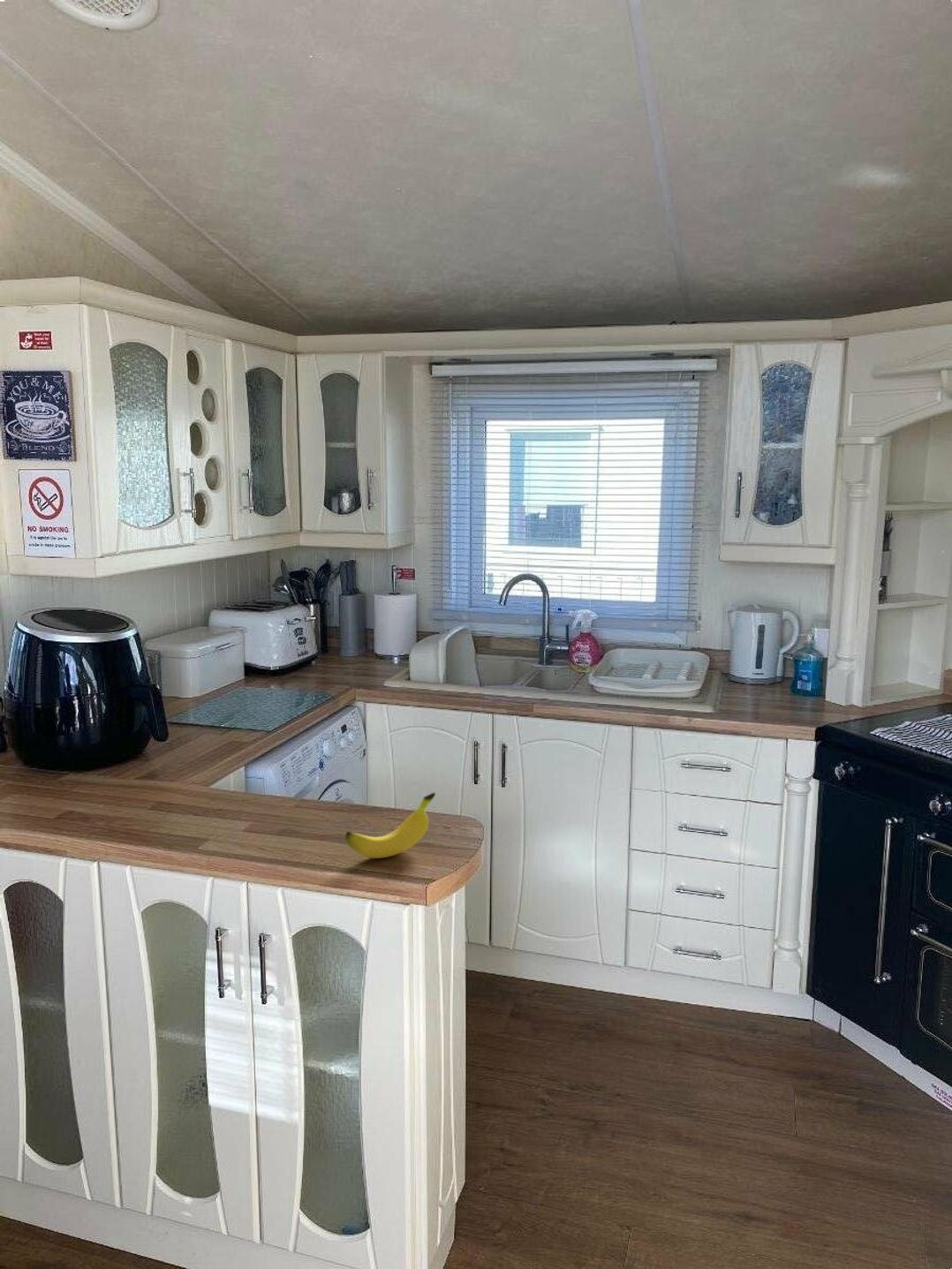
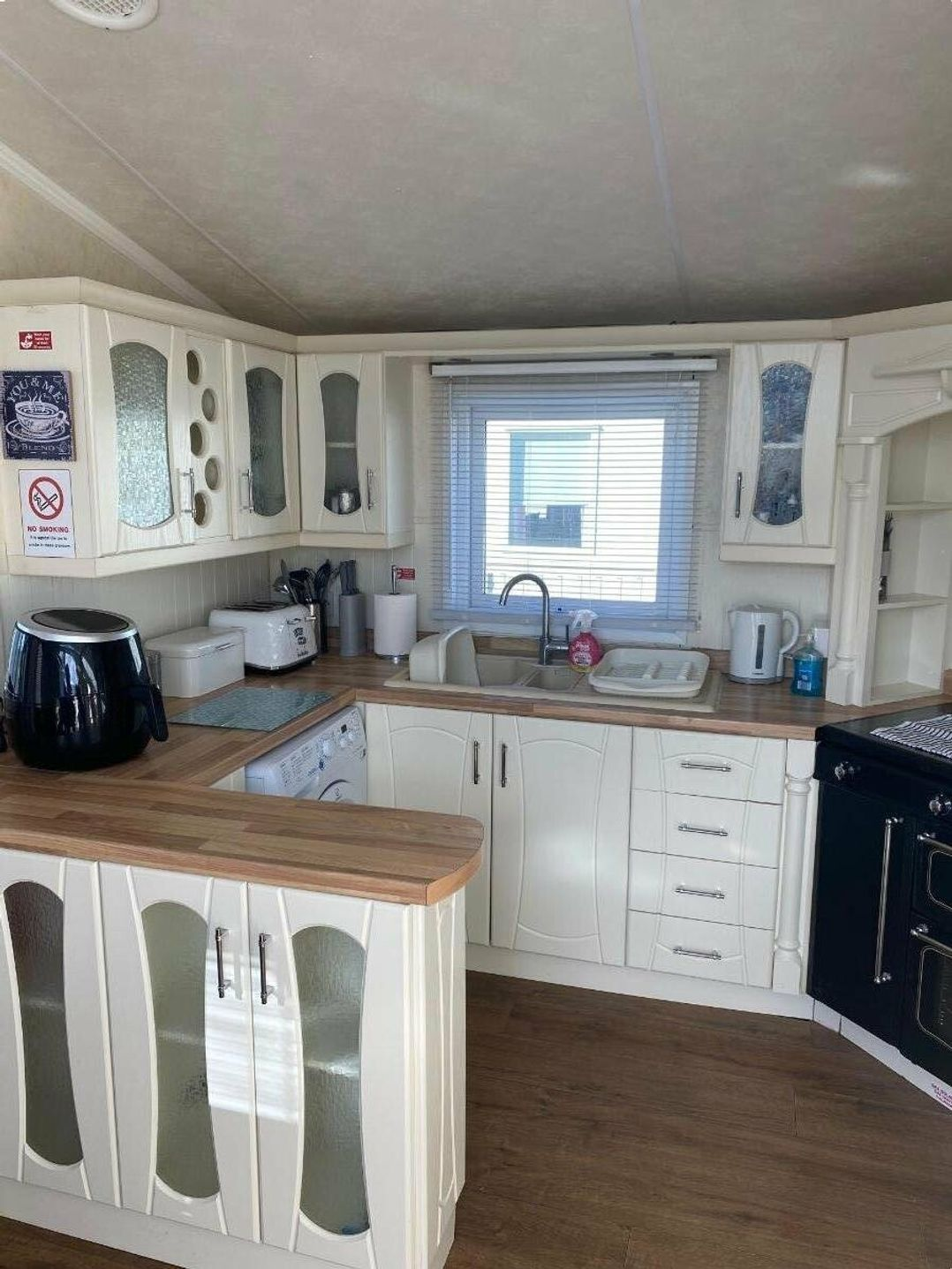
- banana [344,791,436,859]
